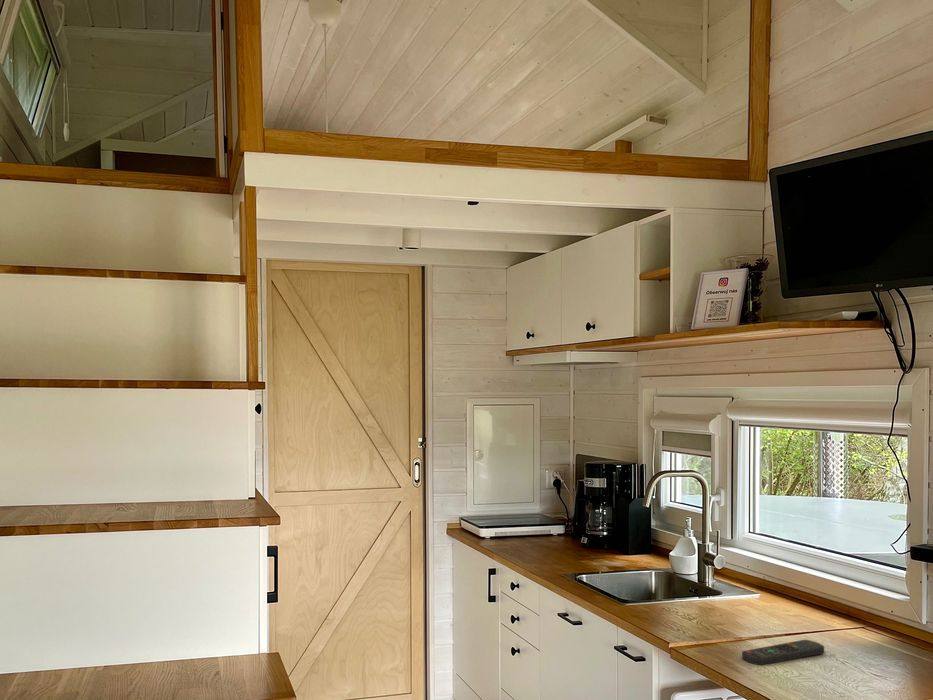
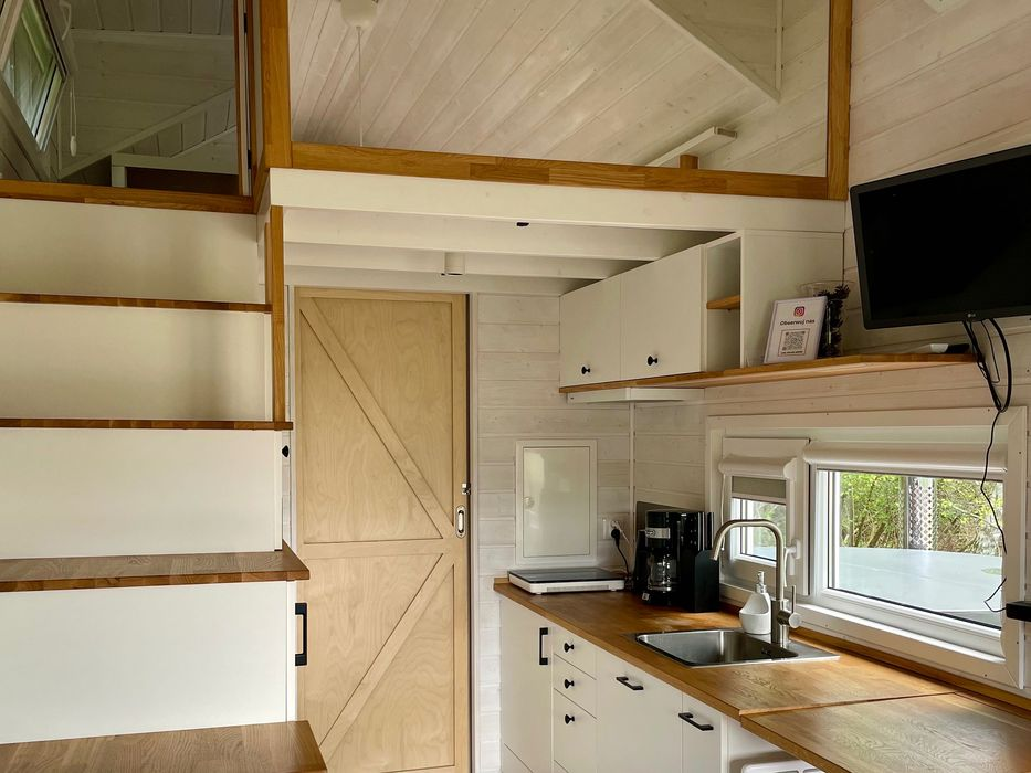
- remote control [741,639,825,666]
